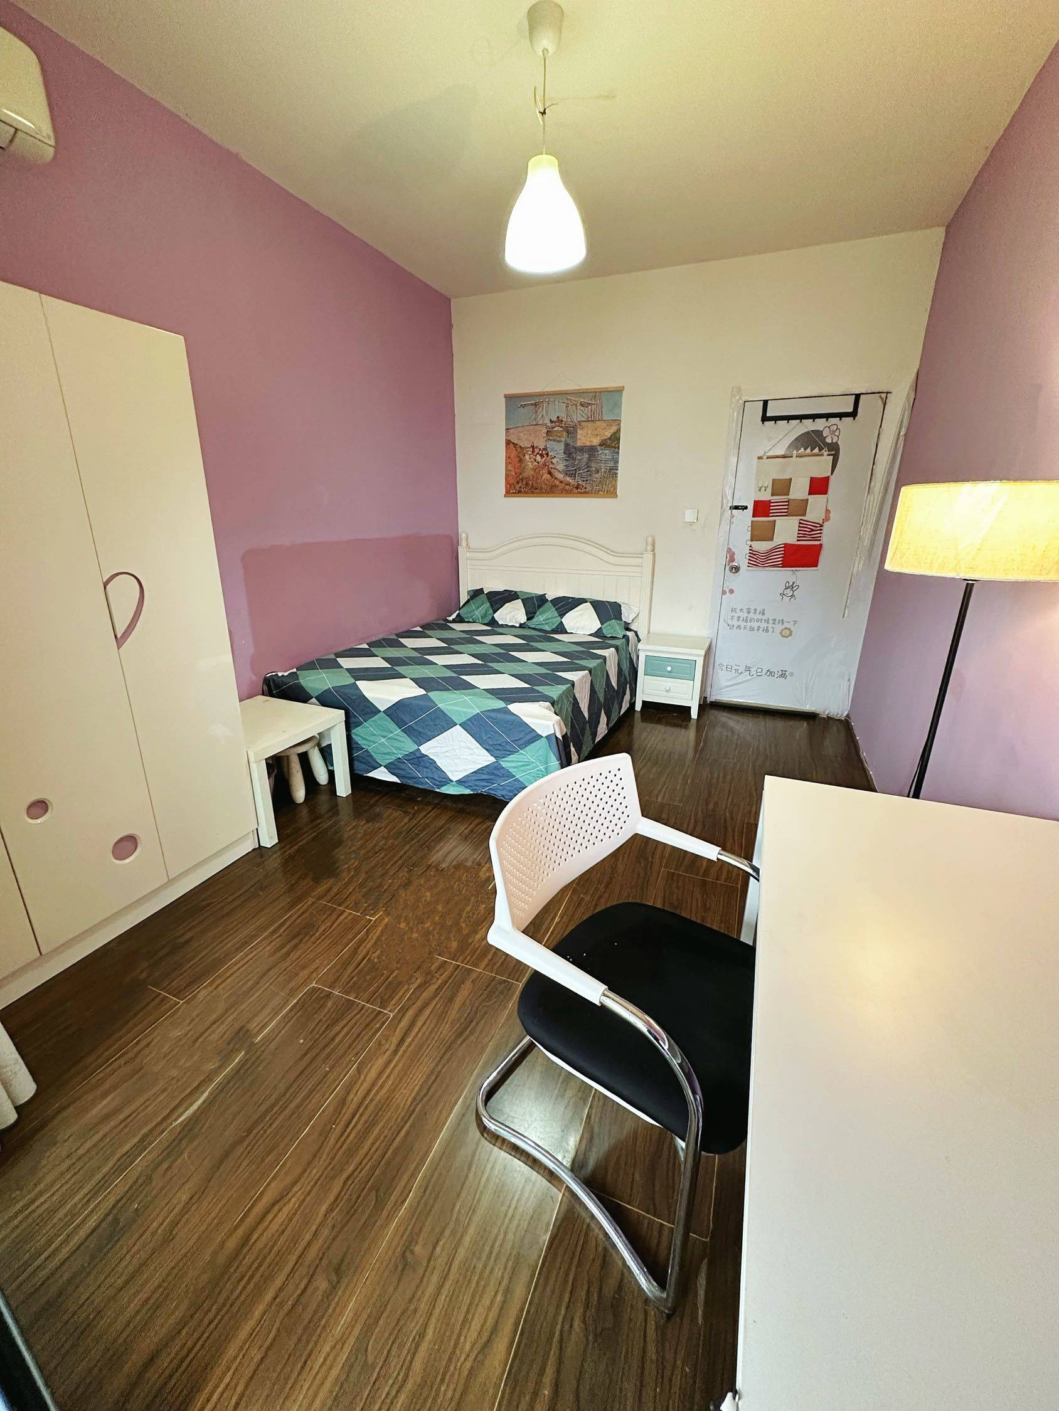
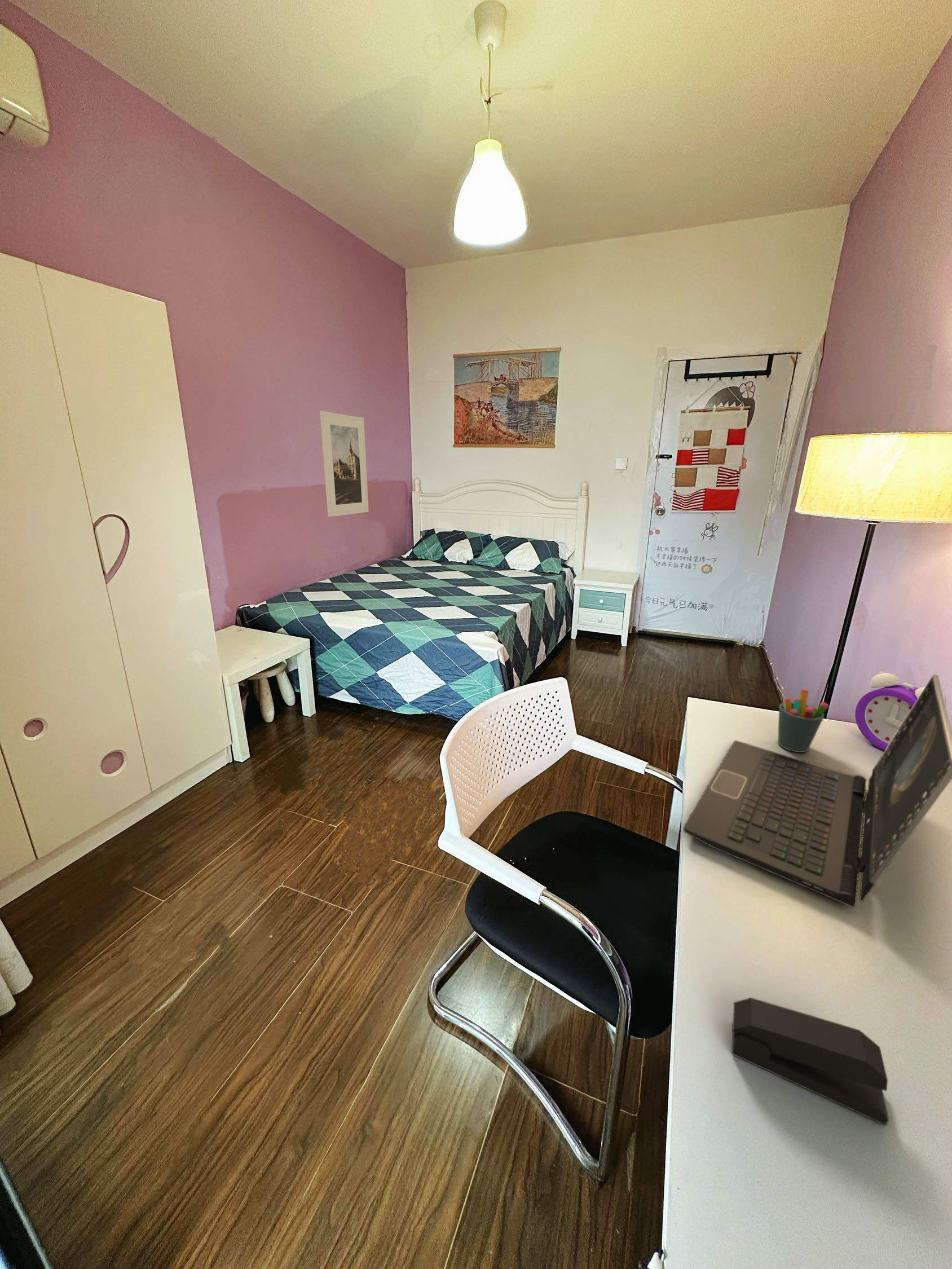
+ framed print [319,411,369,517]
+ laptop [682,673,952,909]
+ alarm clock [854,671,947,751]
+ stapler [731,997,889,1127]
+ pen holder [777,686,829,753]
